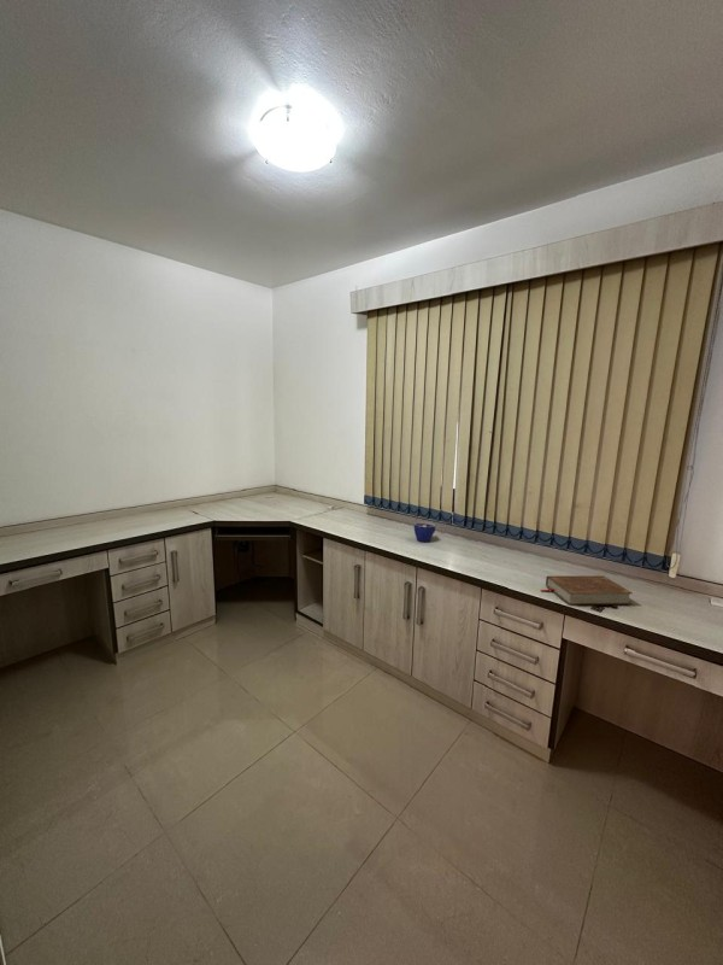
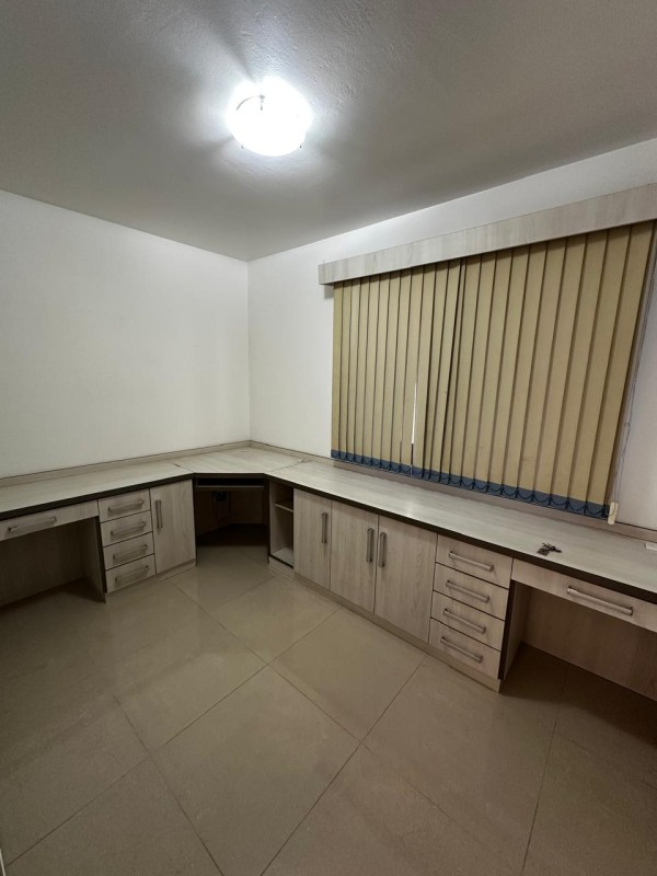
- cup [413,521,436,543]
- book [540,574,634,606]
